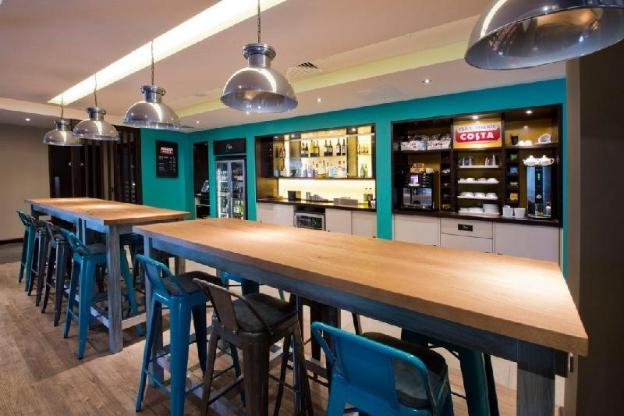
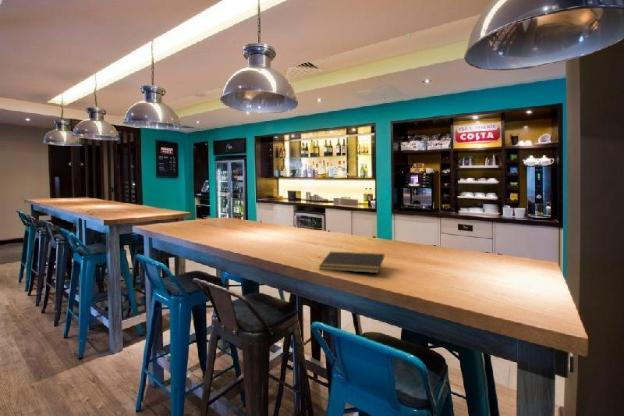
+ notepad [318,251,385,274]
